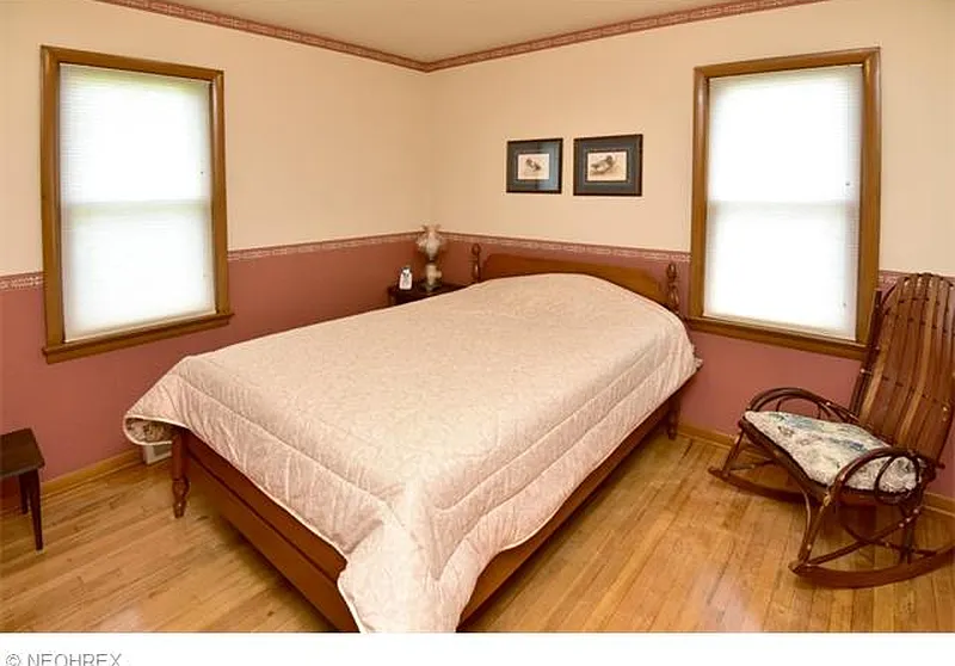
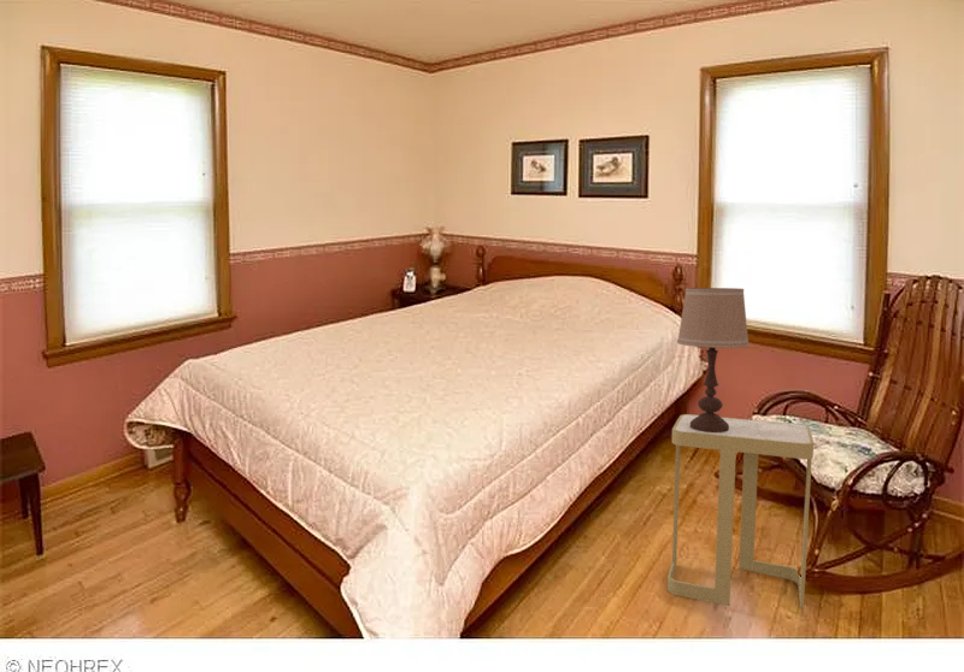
+ side table [666,413,815,609]
+ table lamp [676,287,751,432]
